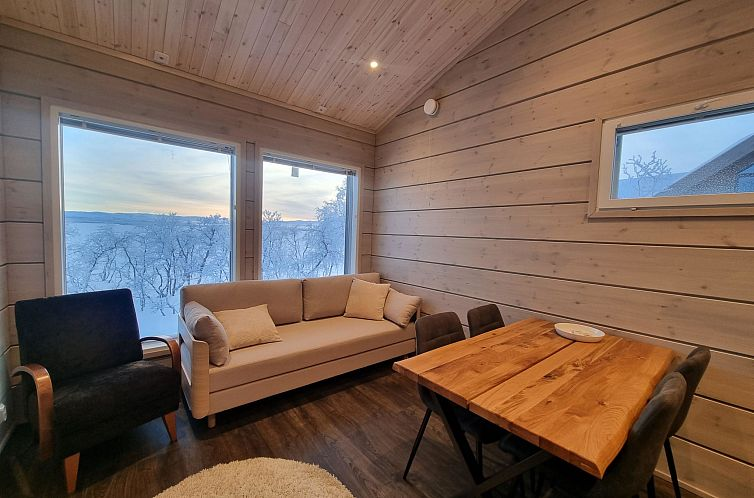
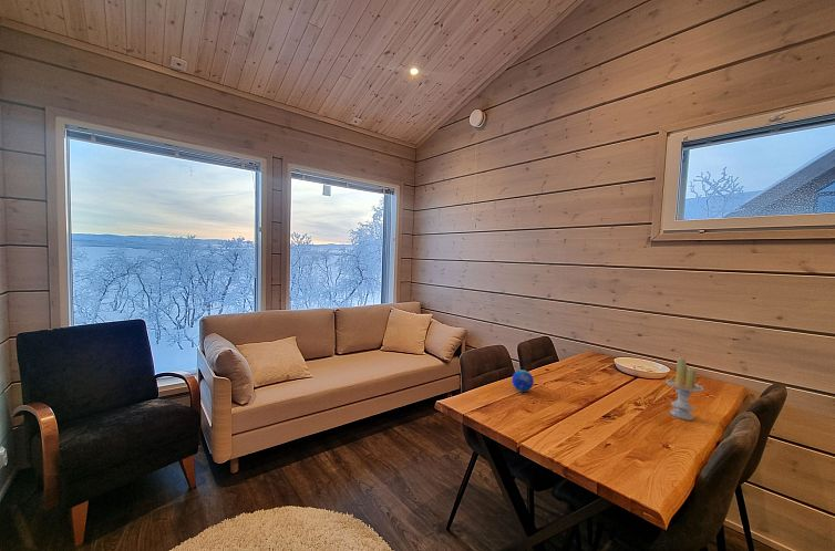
+ candle [664,356,704,422]
+ decorative orb [511,368,535,393]
